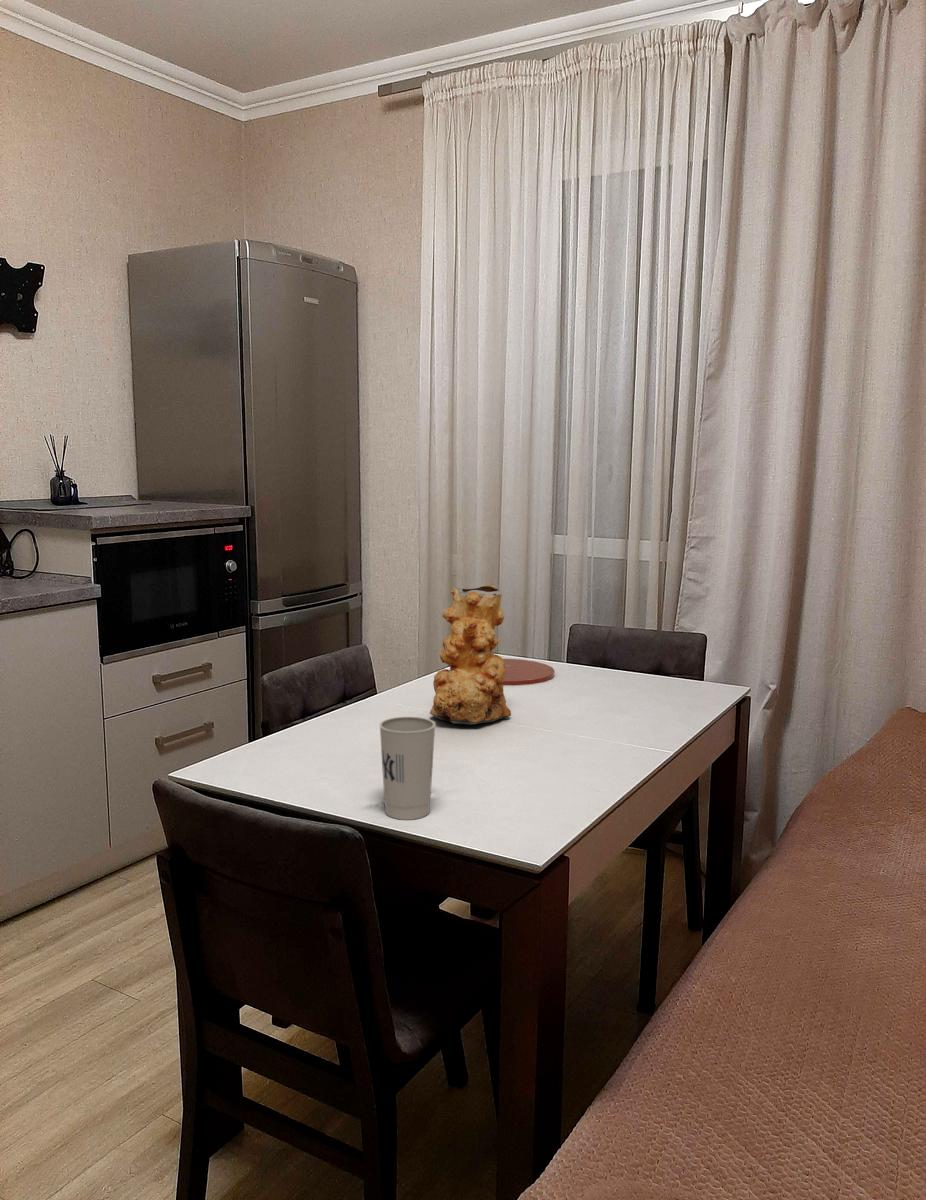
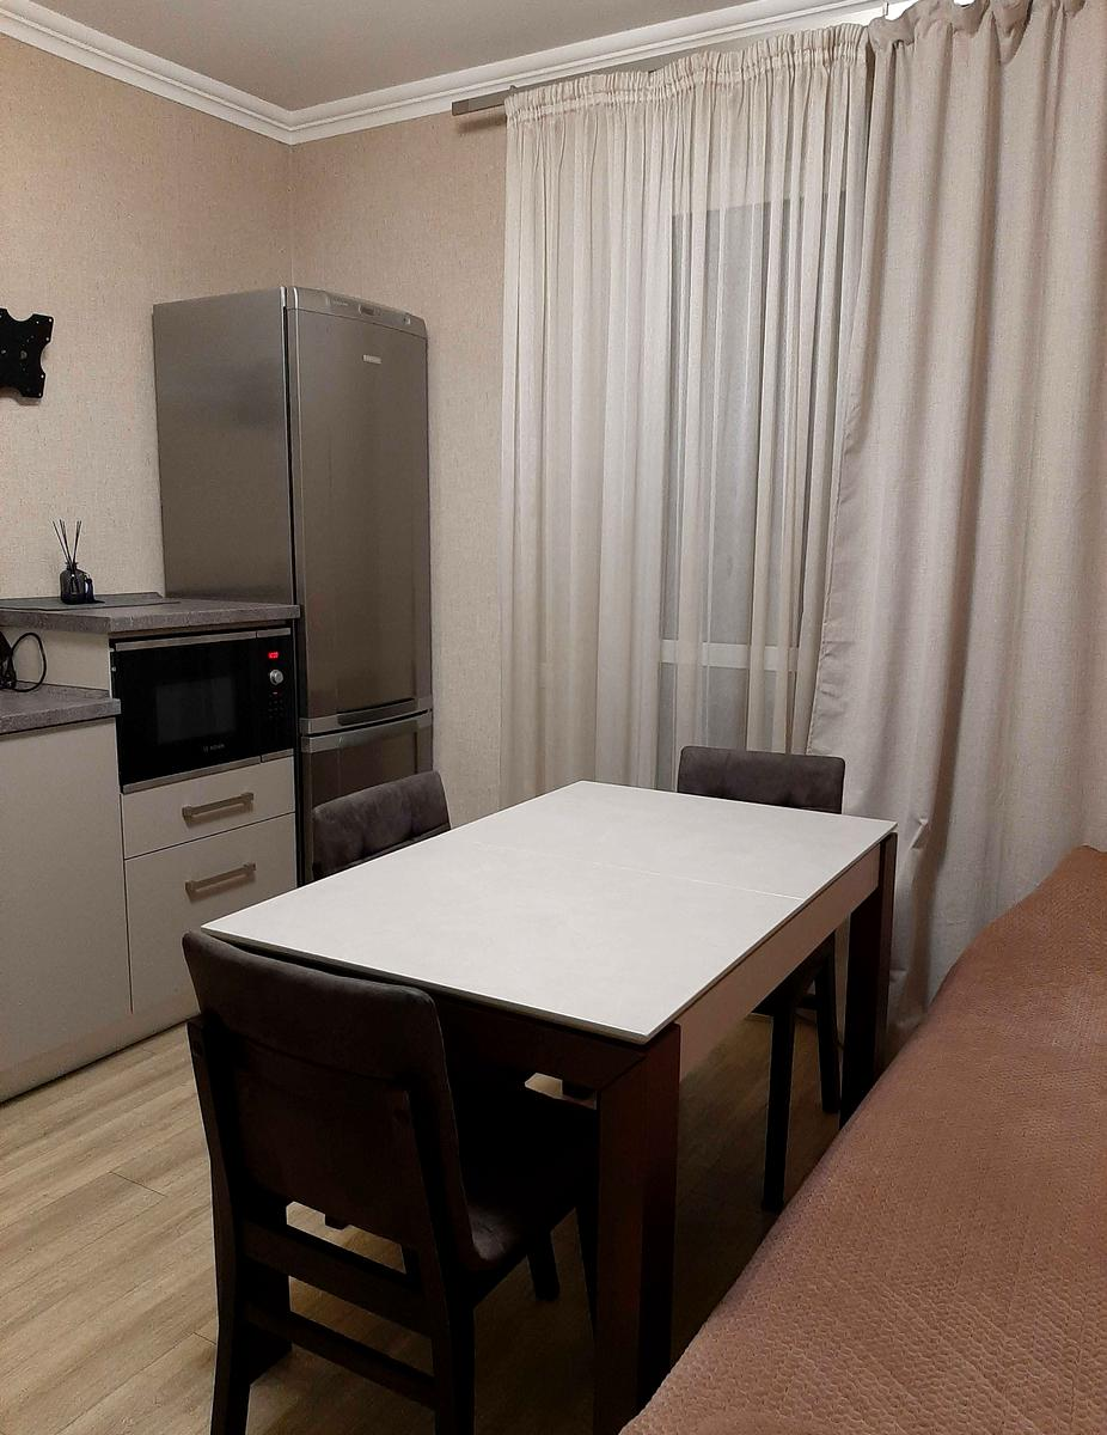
- vase [429,582,512,725]
- plate [502,658,556,686]
- cup [378,716,436,821]
